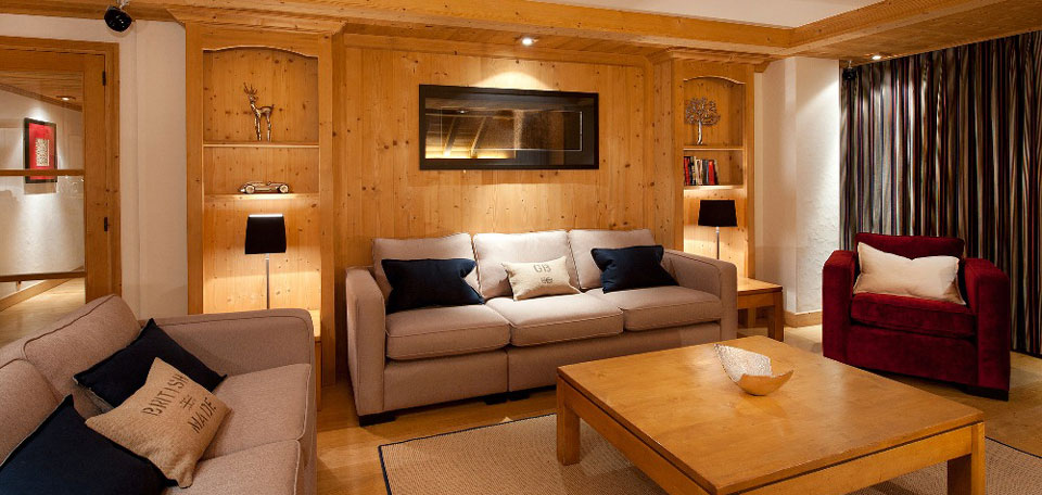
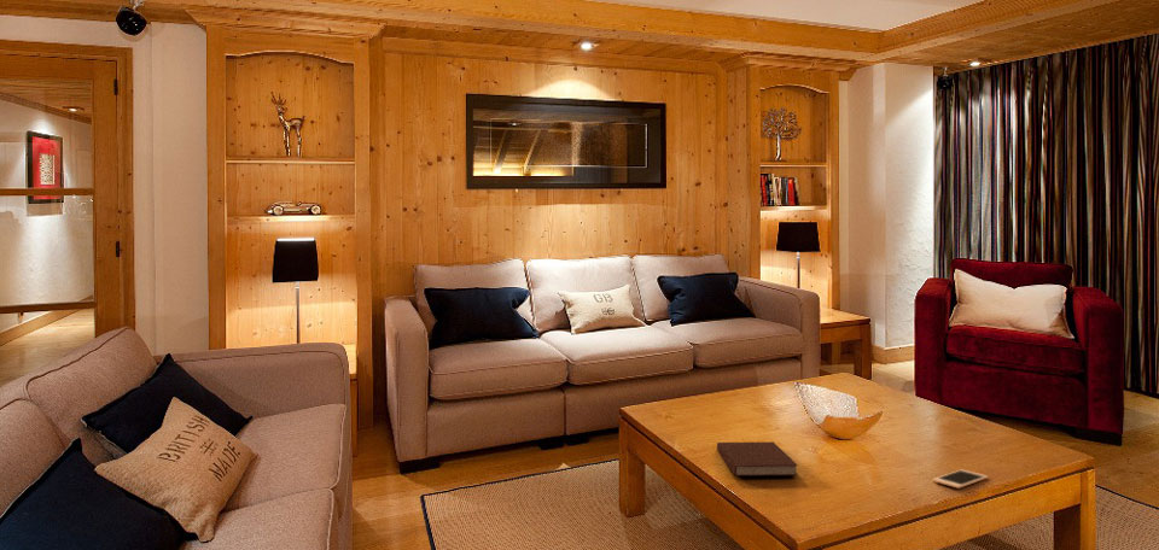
+ cell phone [932,468,989,490]
+ notebook [716,440,799,478]
